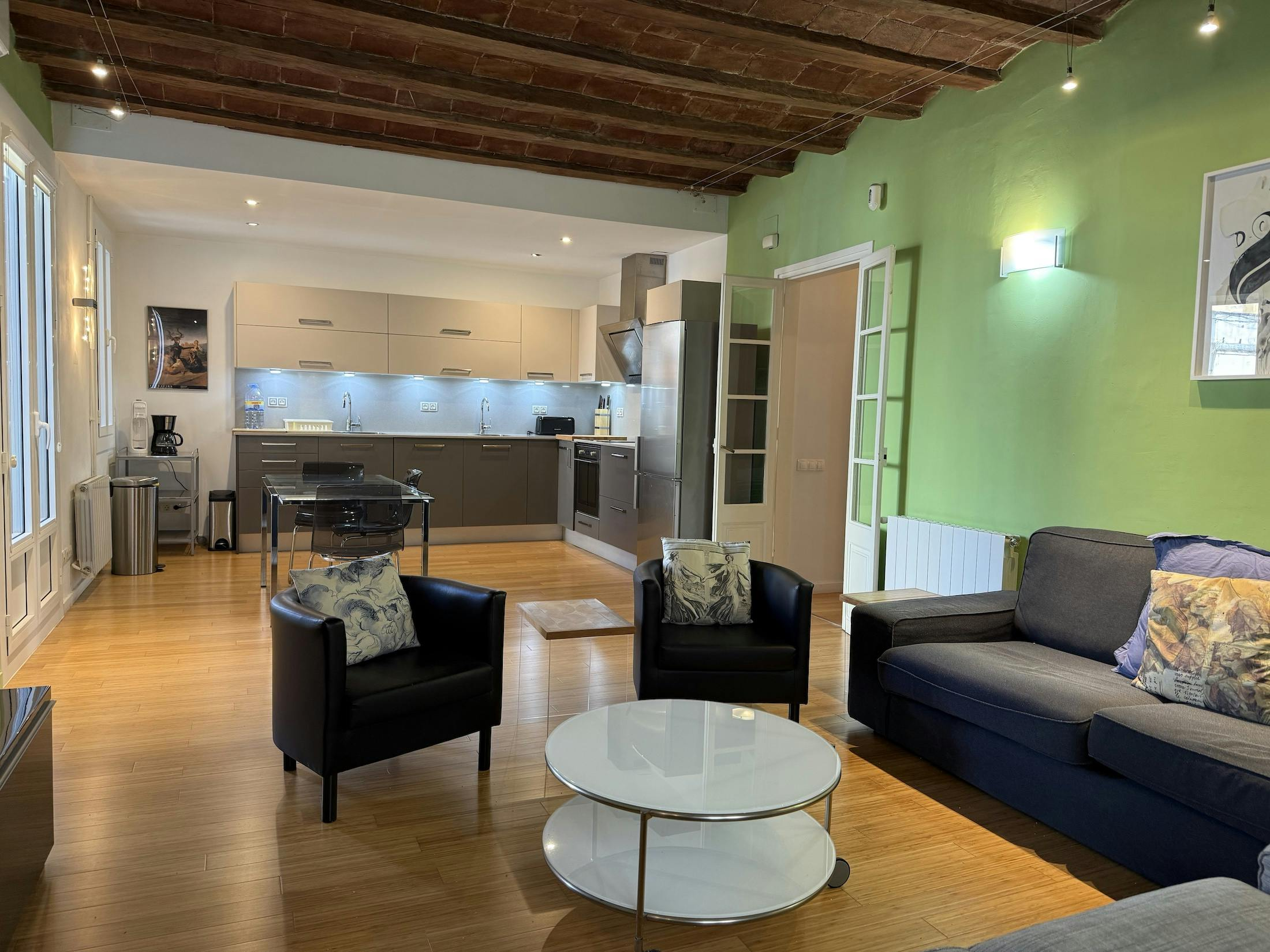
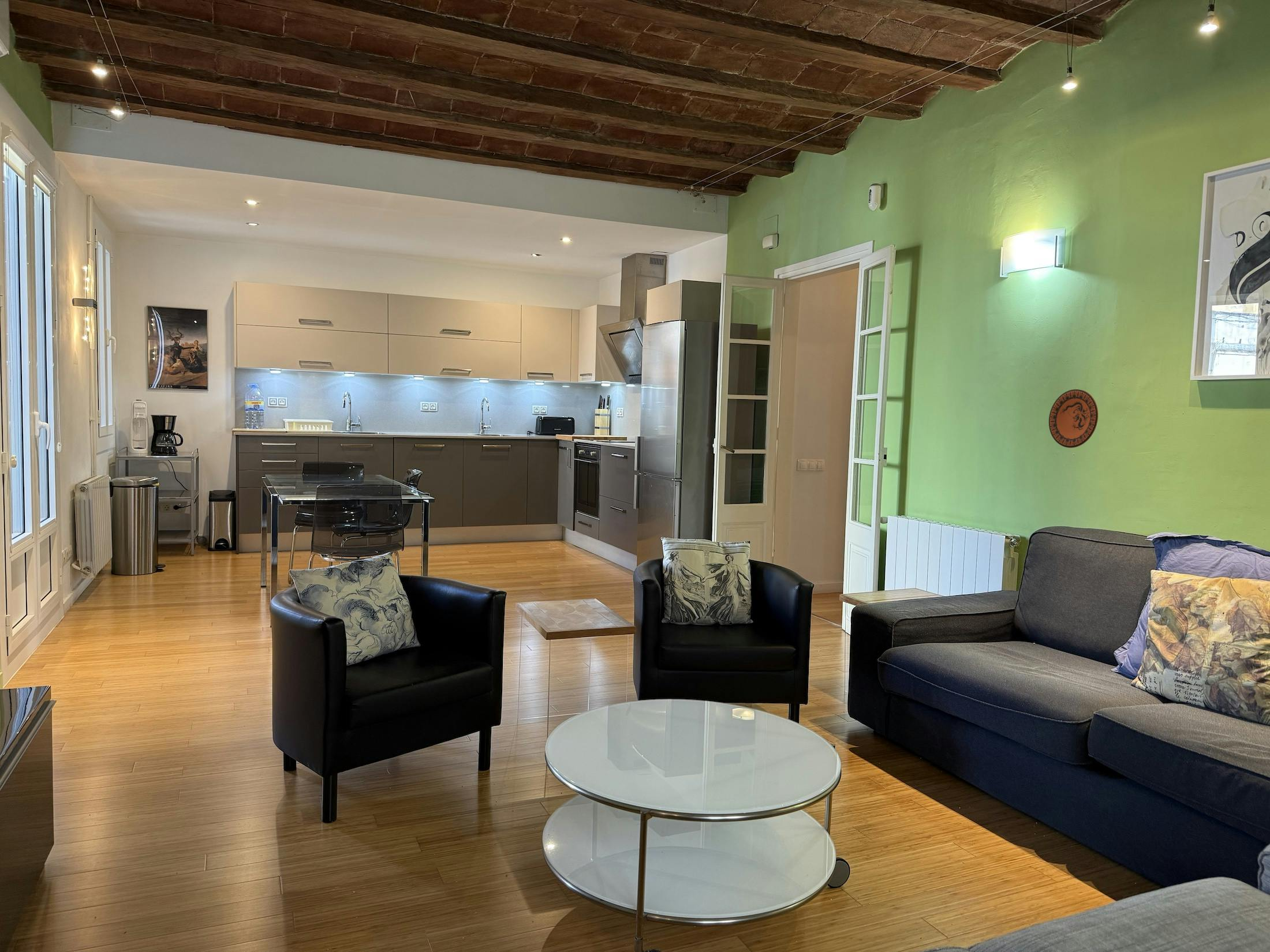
+ decorative plate [1048,389,1099,448]
